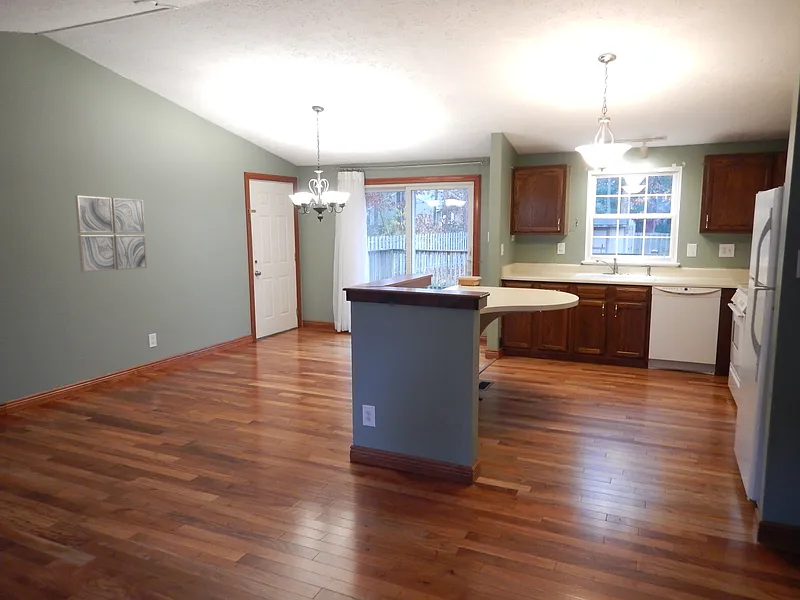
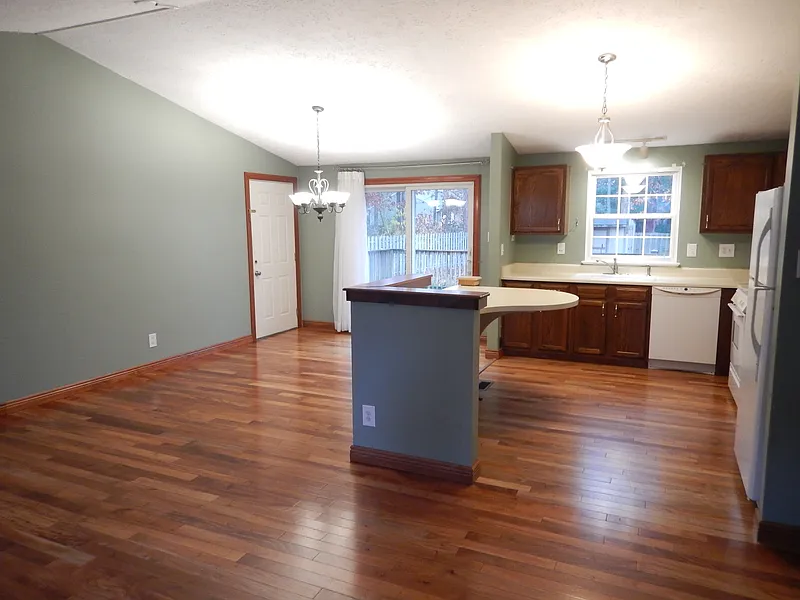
- wall art [74,194,148,273]
